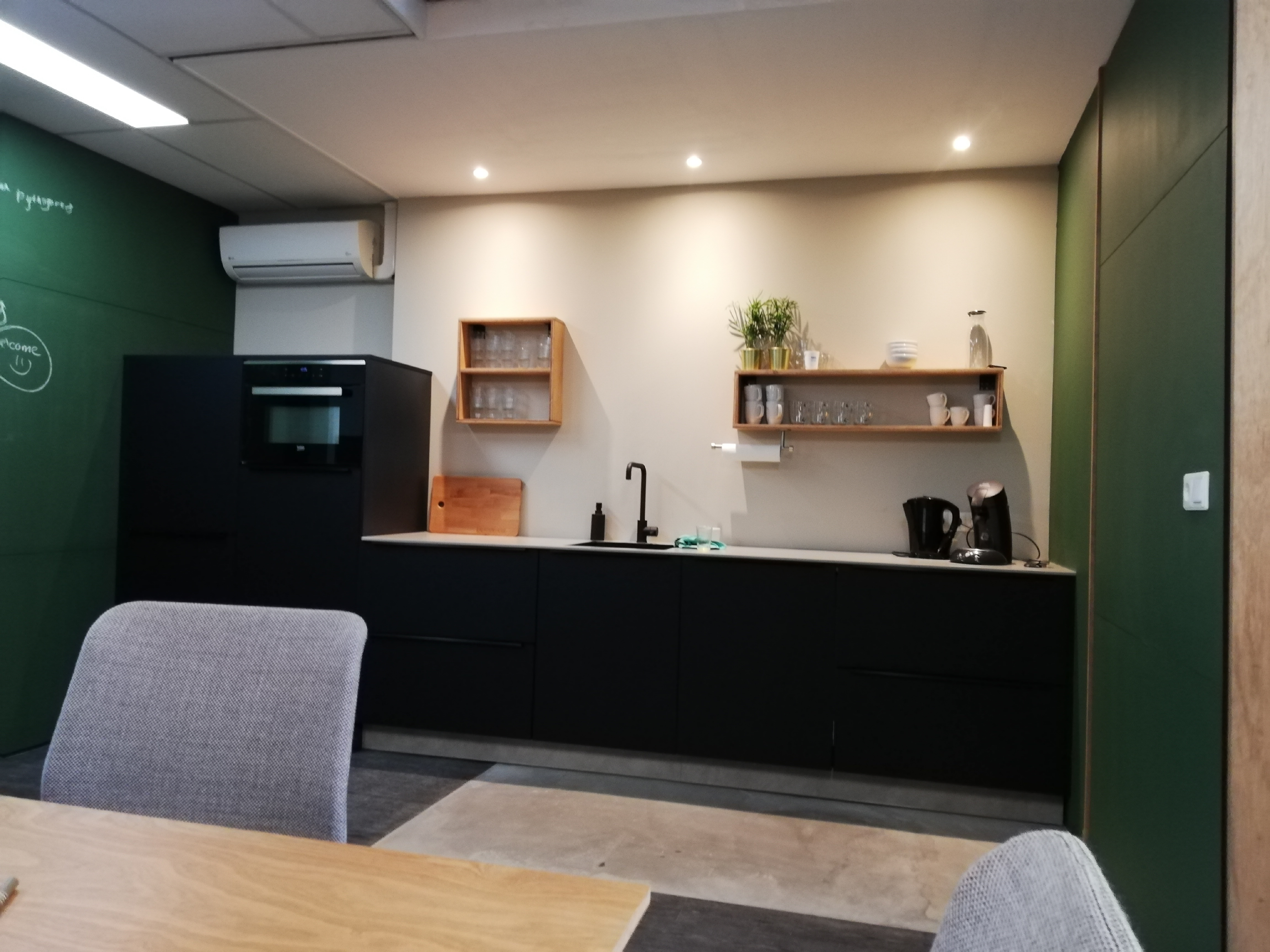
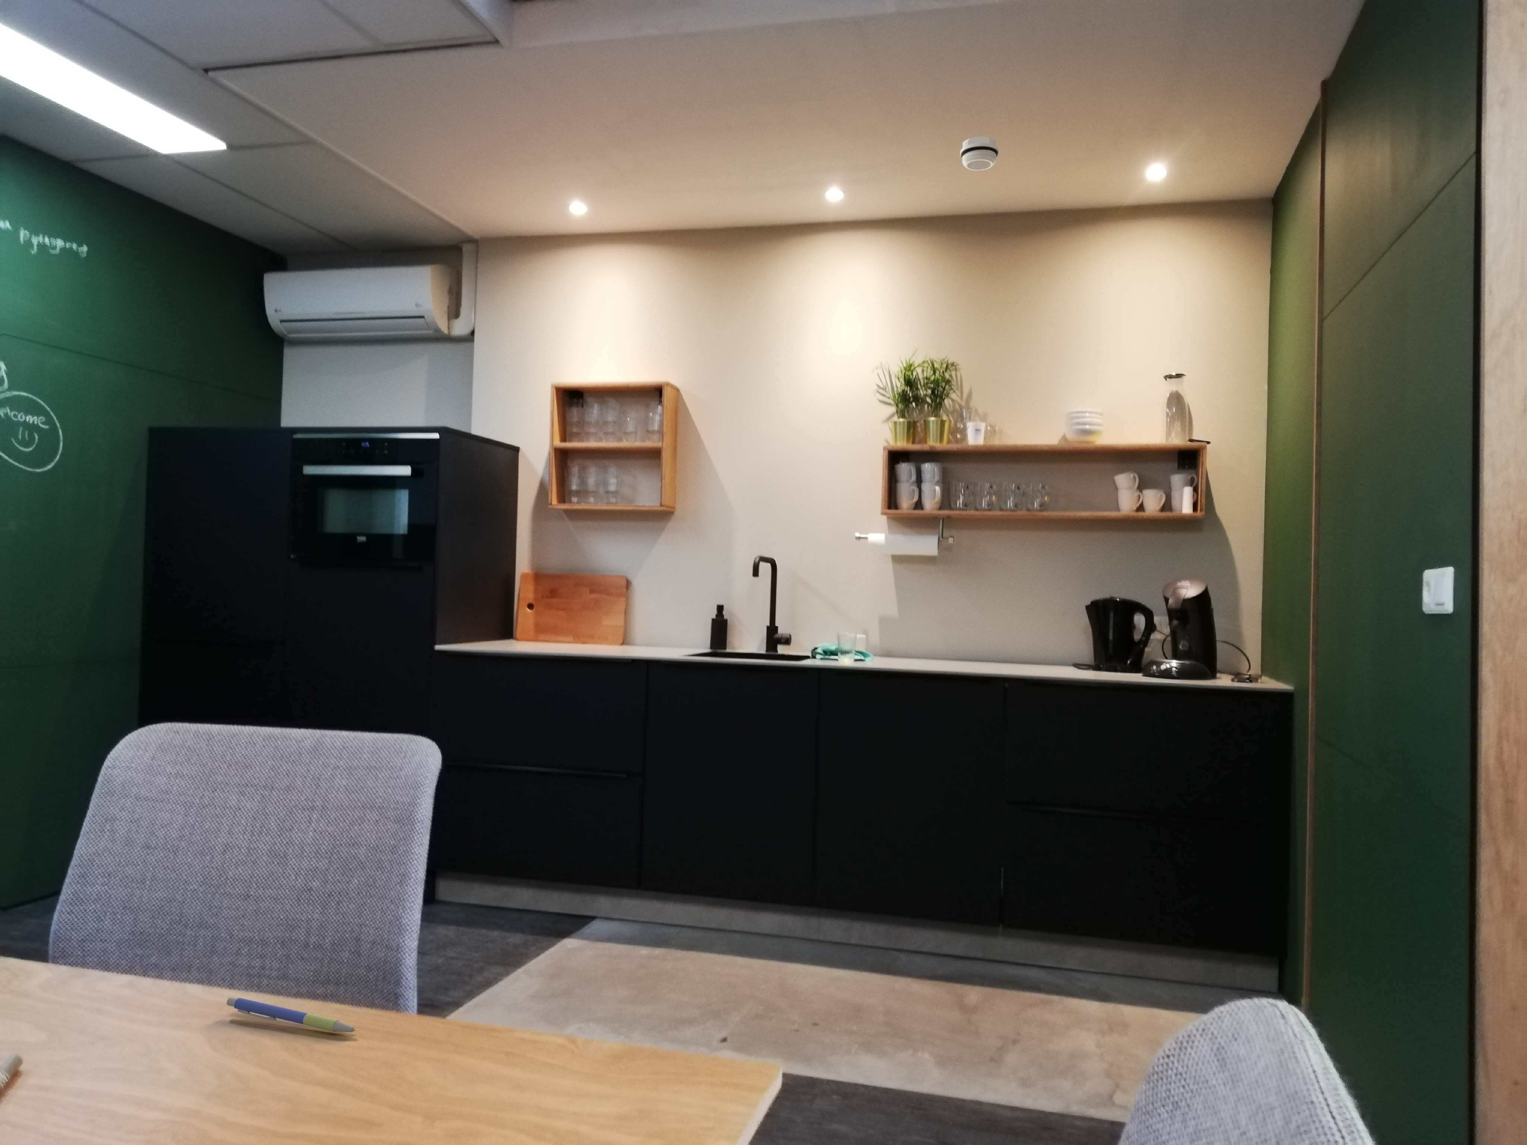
+ smoke detector [959,136,999,171]
+ pen [226,997,356,1033]
